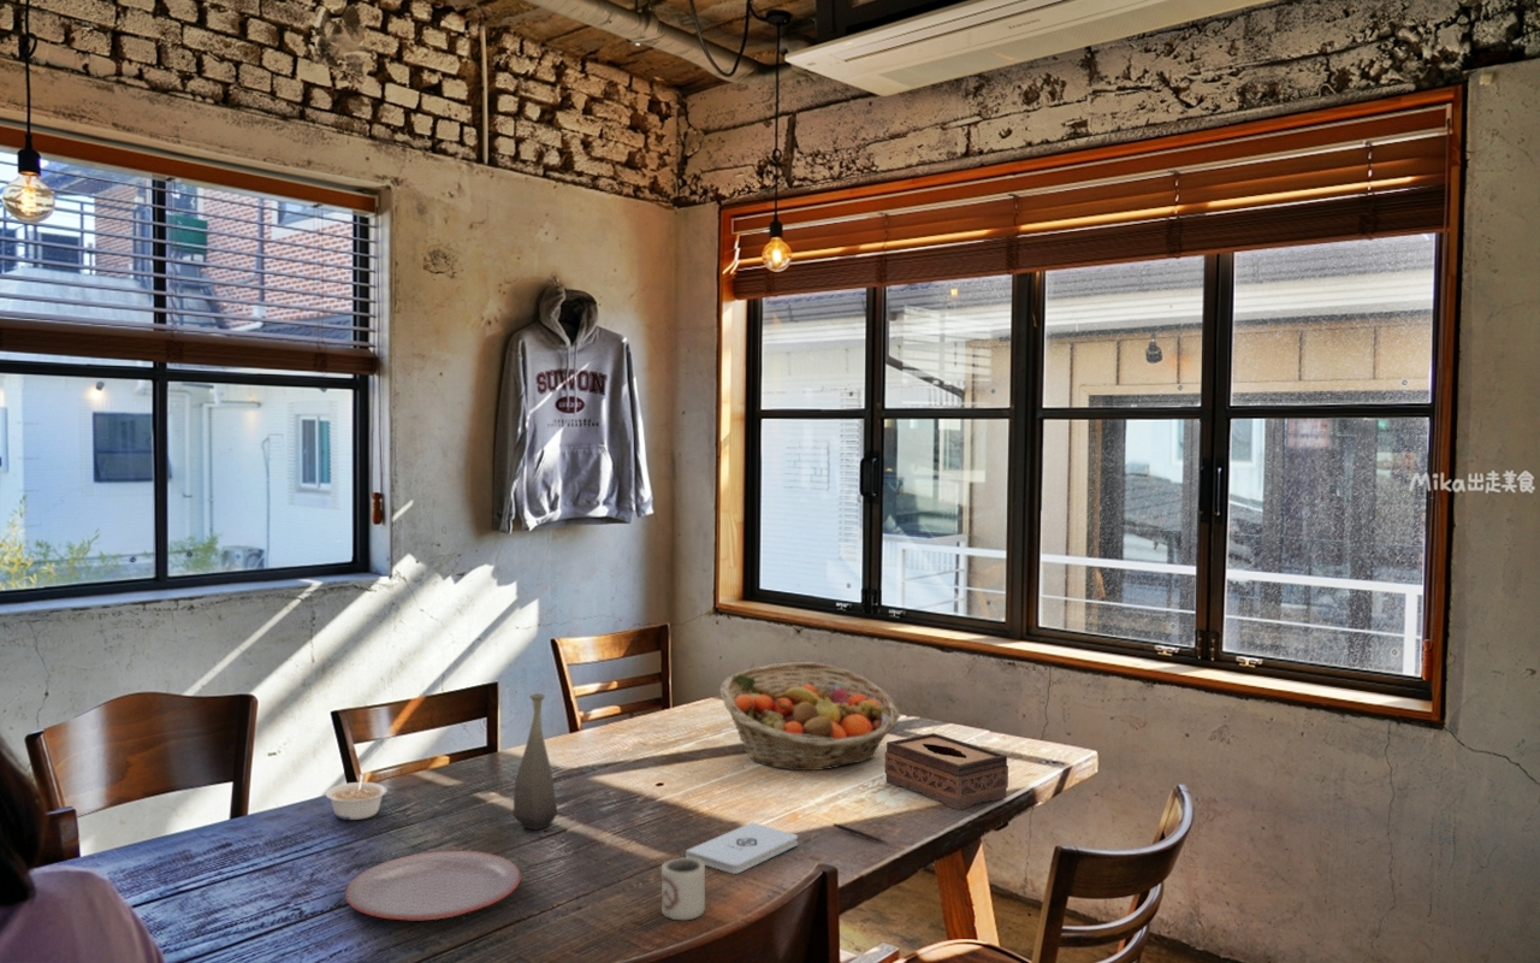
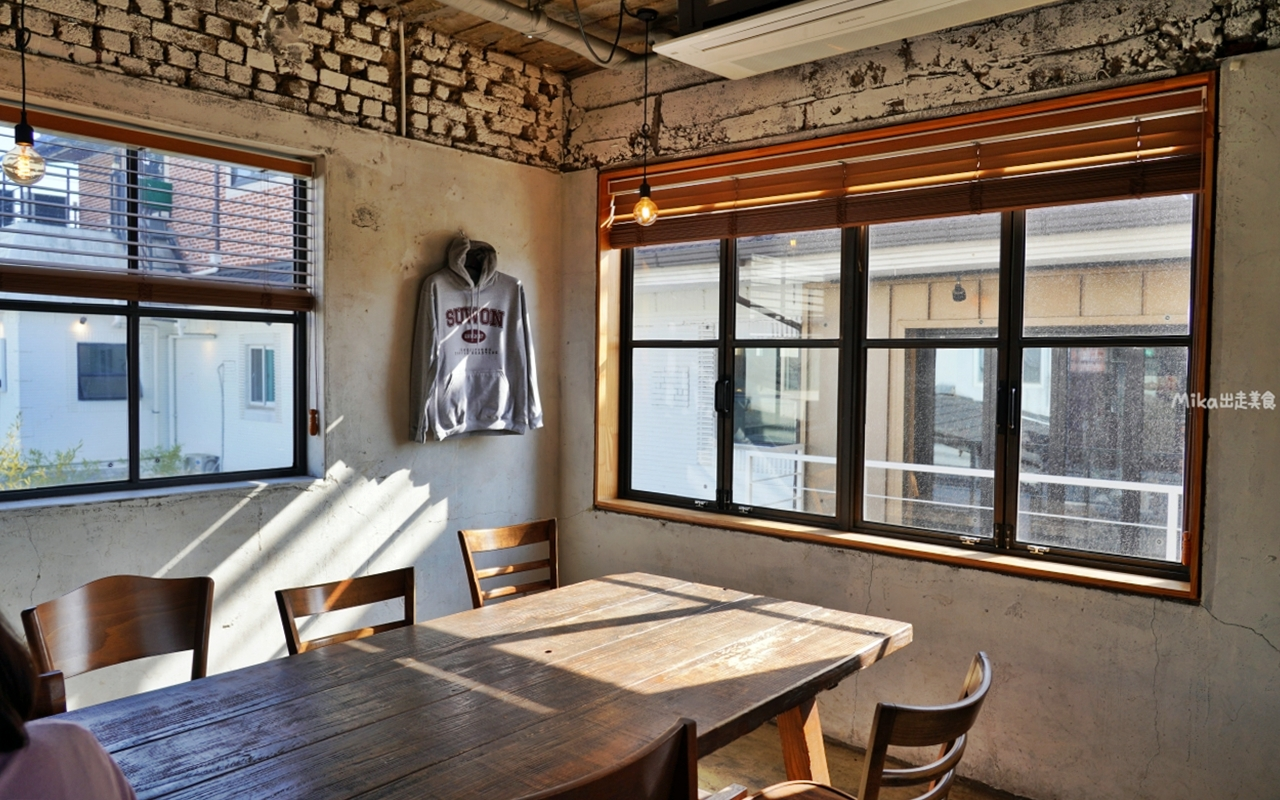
- pen [833,822,890,845]
- tissue box [884,732,1009,811]
- plate [344,850,522,921]
- notepad [685,821,799,875]
- fruit basket [719,661,901,772]
- cup [661,857,706,921]
- bottle [511,692,558,831]
- legume [325,773,389,821]
